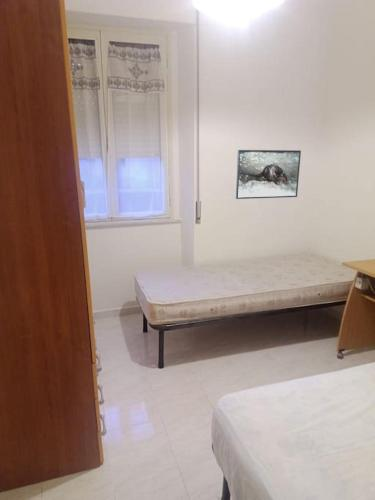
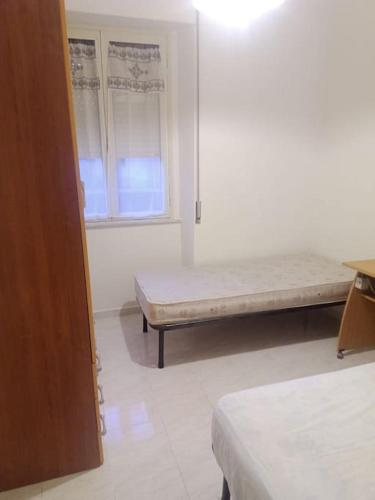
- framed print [235,149,302,200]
